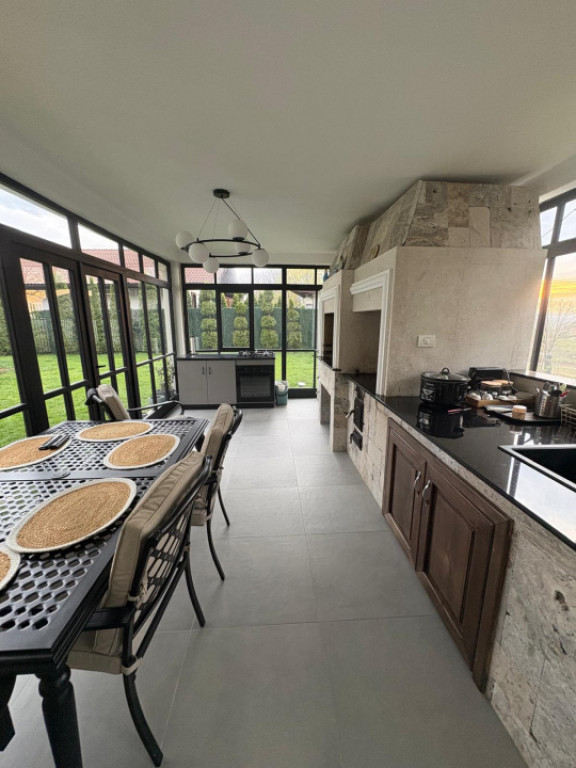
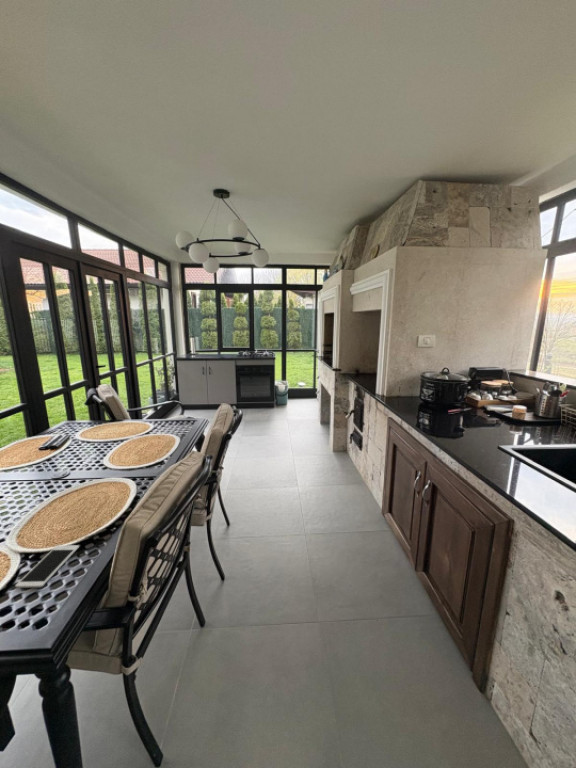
+ cell phone [14,544,80,589]
